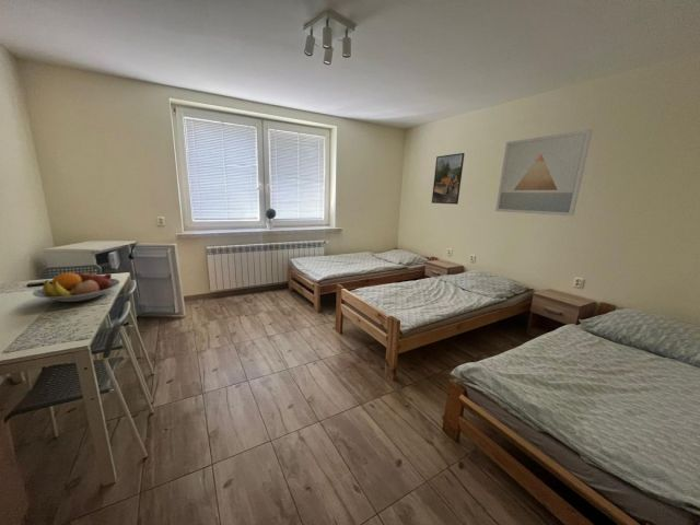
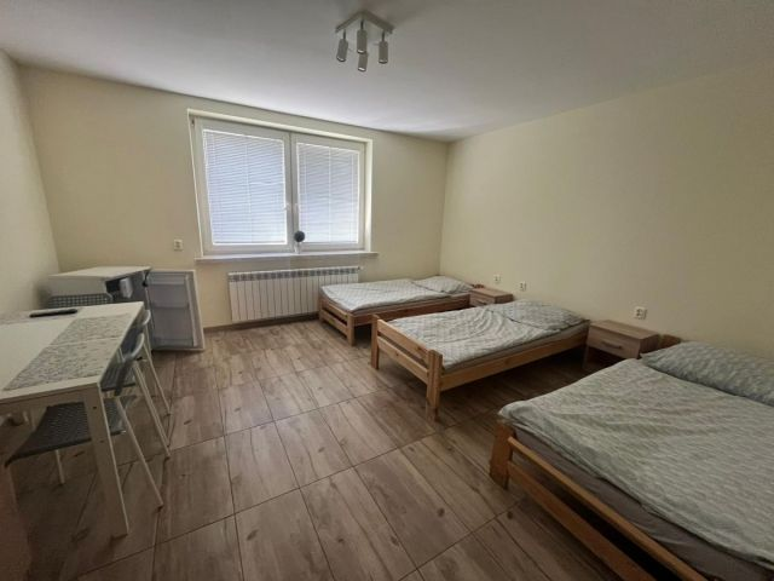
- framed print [431,152,466,206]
- fruit bowl [32,269,121,303]
- wall art [494,128,594,217]
